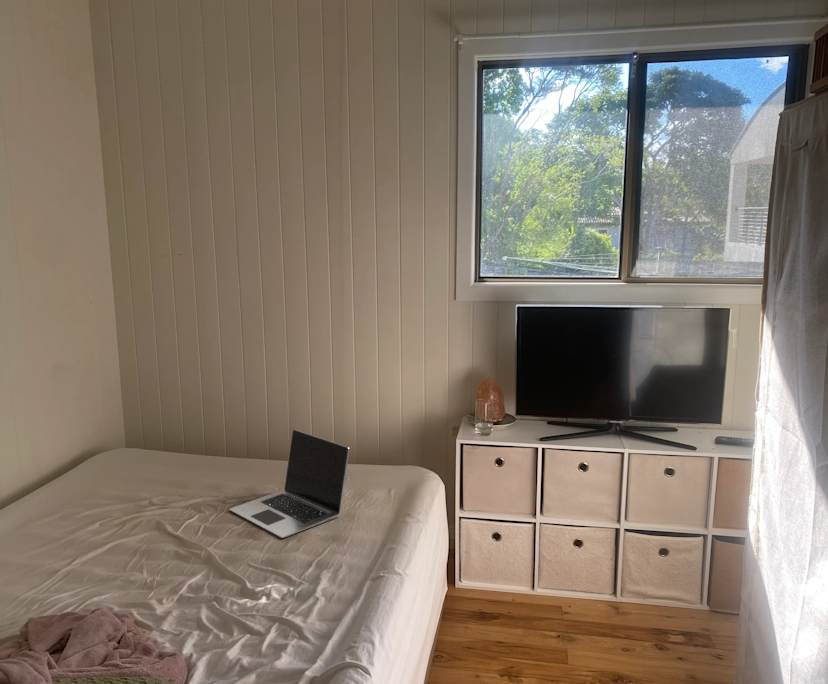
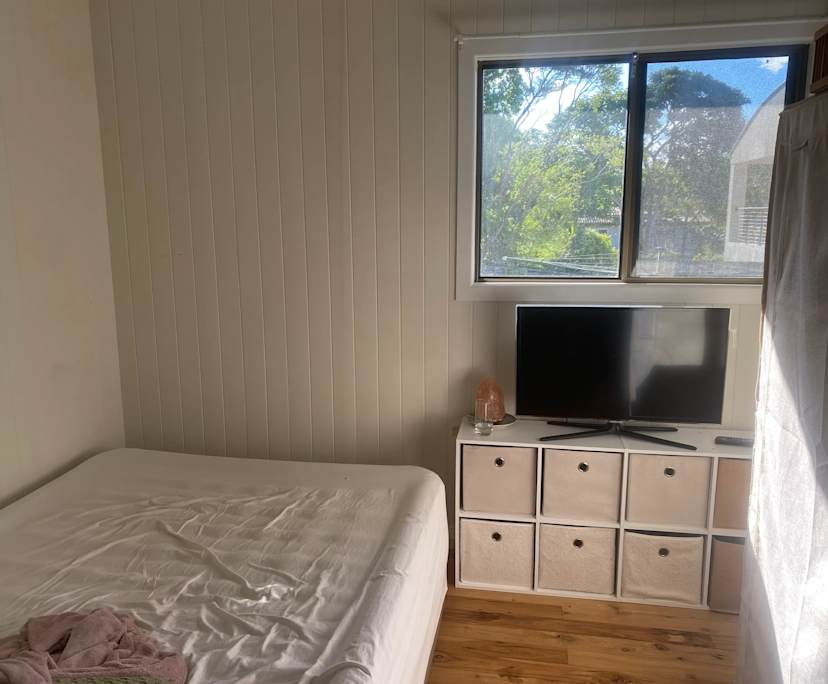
- laptop [228,428,350,539]
